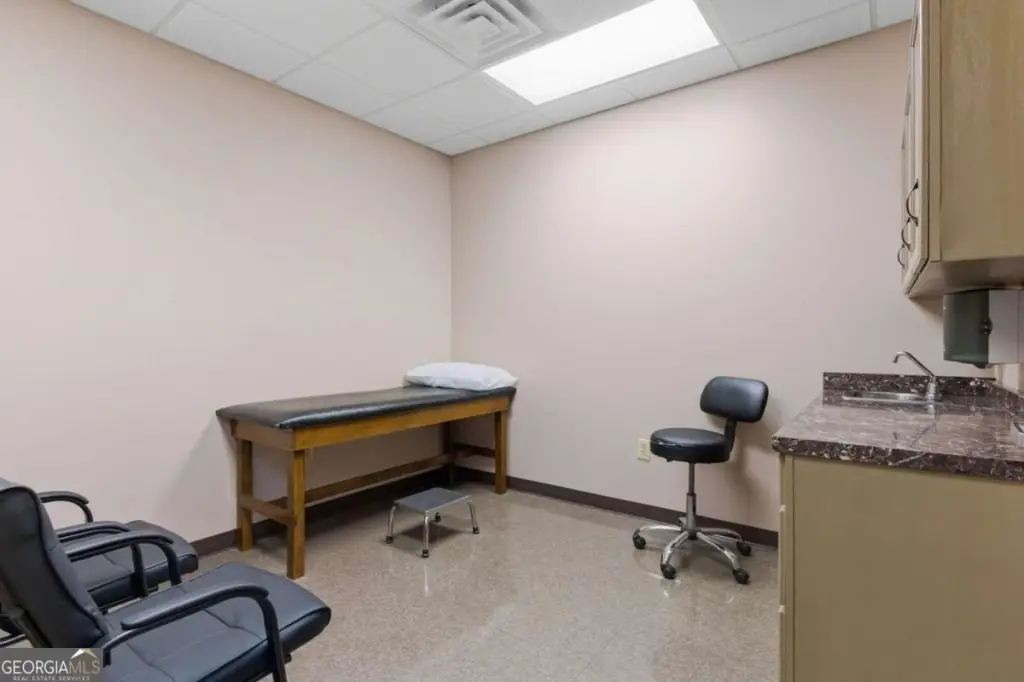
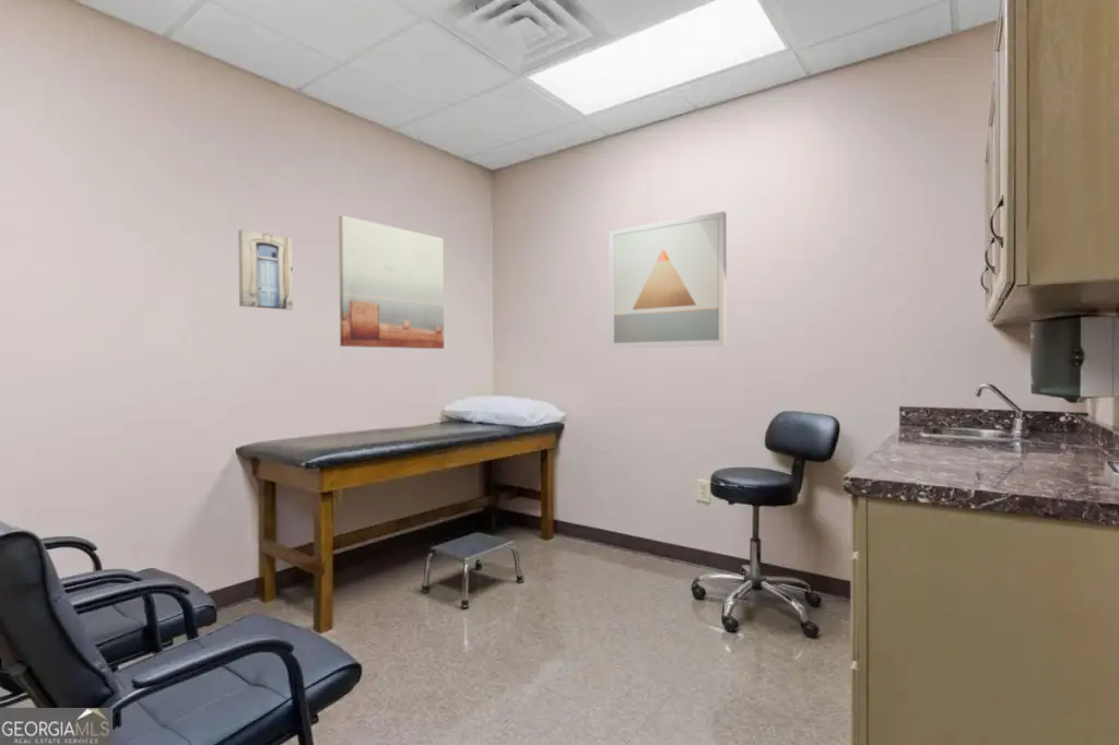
+ wall art [338,214,445,350]
+ wall art [237,228,294,311]
+ wall art [609,211,728,350]
